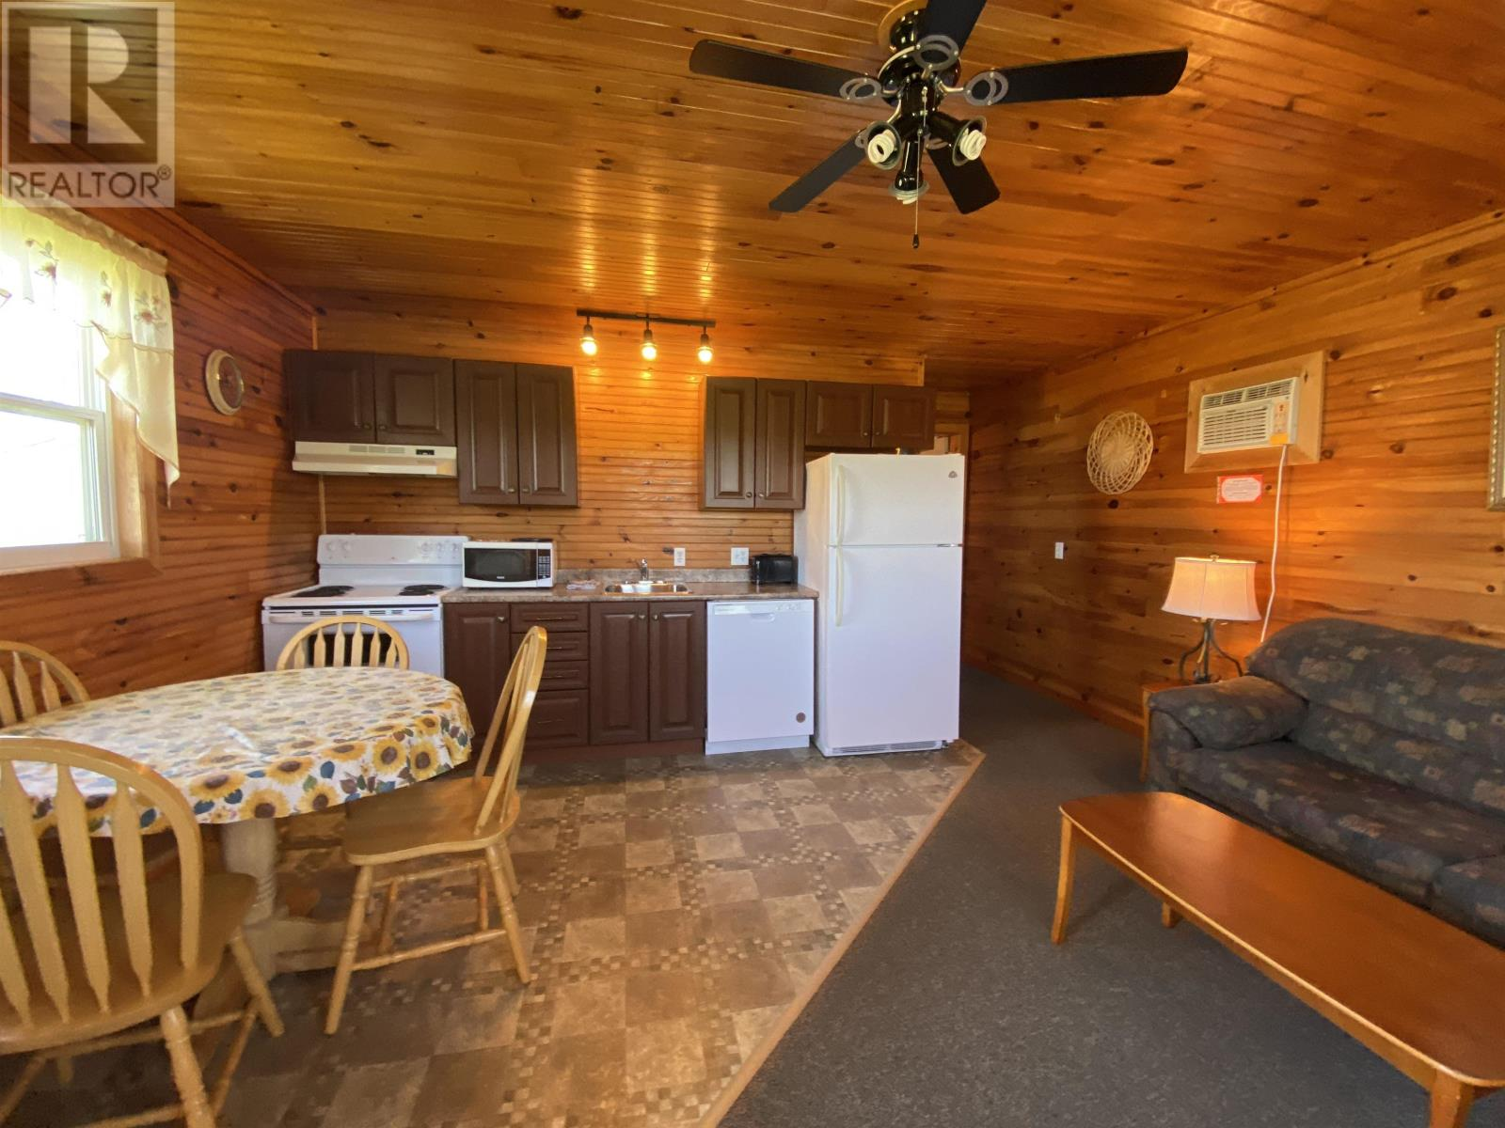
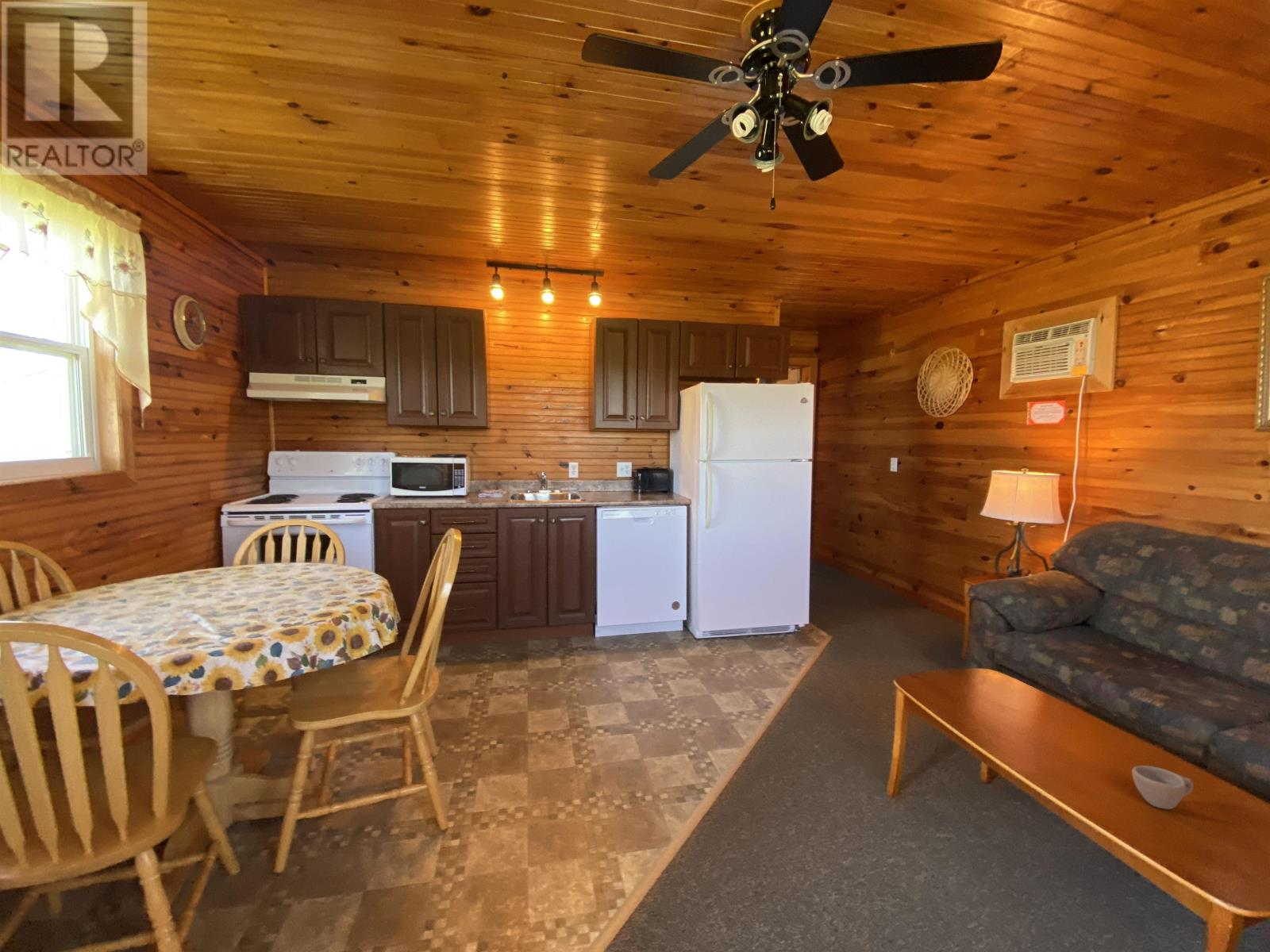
+ cup [1131,765,1195,810]
